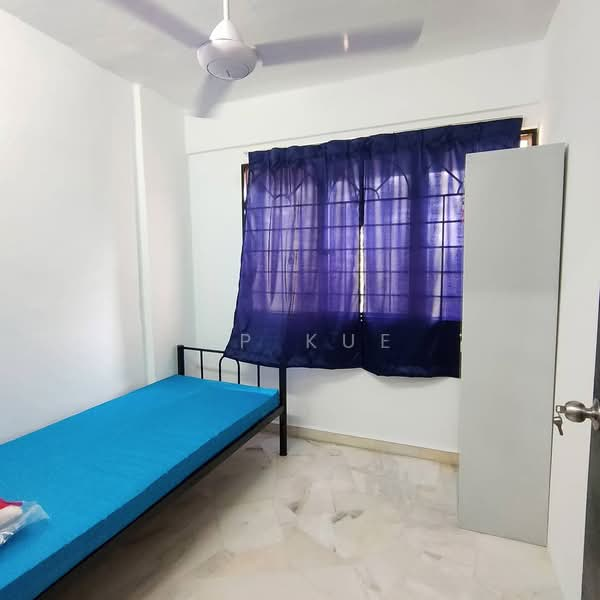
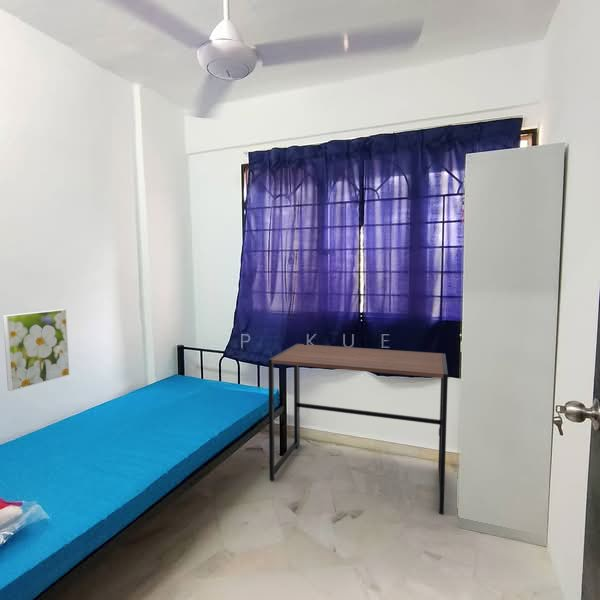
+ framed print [2,308,71,392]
+ desk [267,343,449,515]
